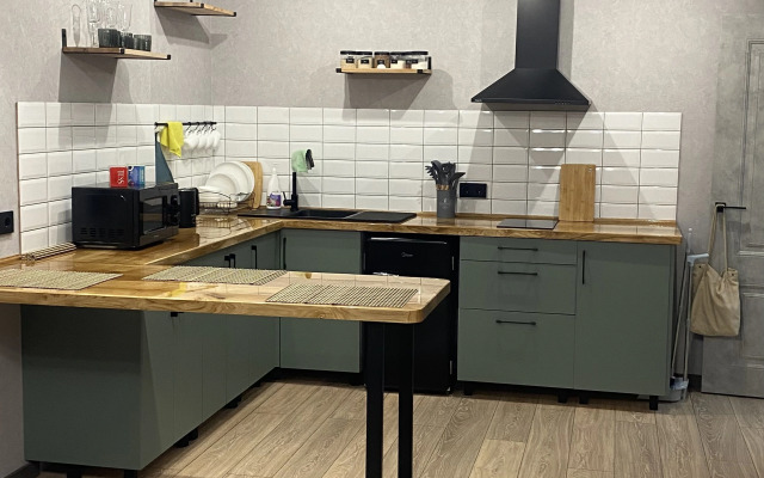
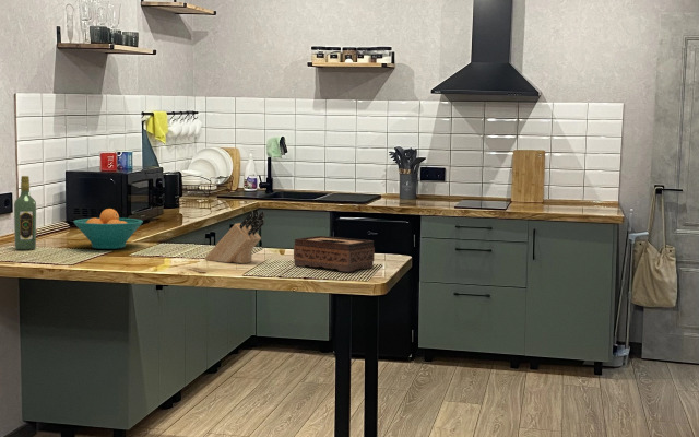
+ fruit bowl [72,208,144,250]
+ tissue box [293,235,376,273]
+ wine bottle [13,175,37,251]
+ knife block [204,210,265,264]
